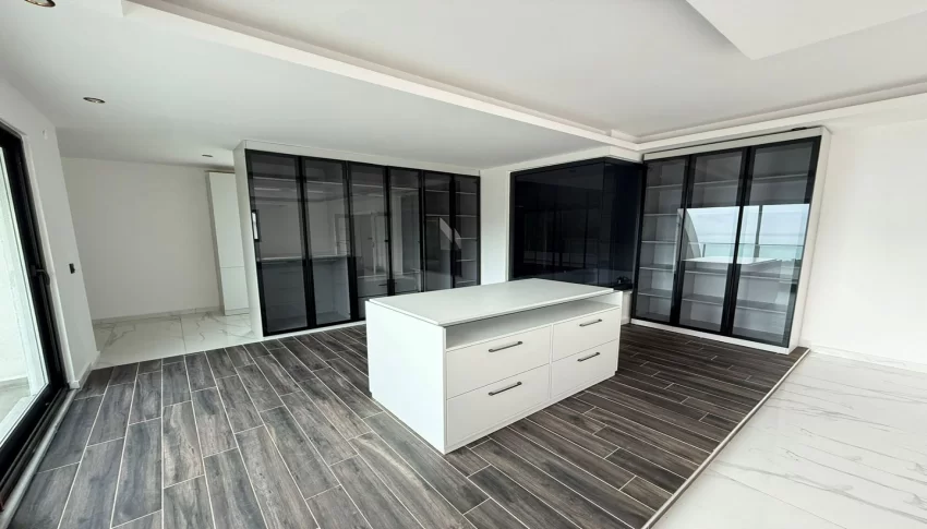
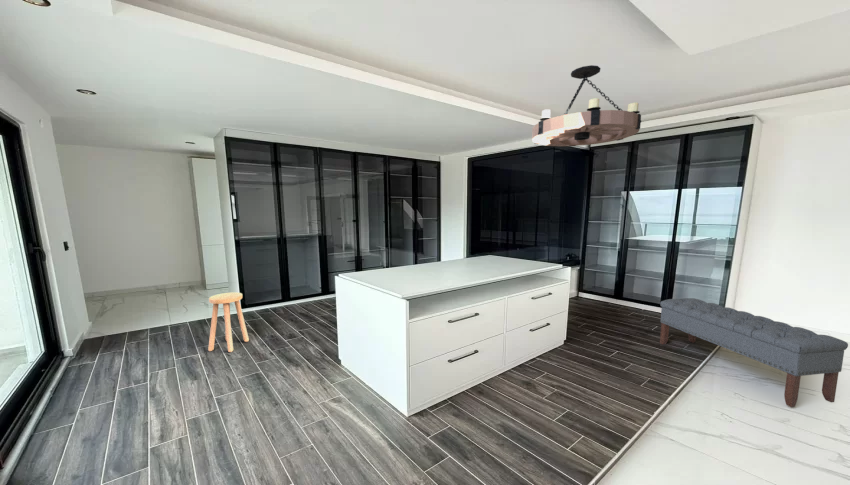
+ bench [659,297,849,408]
+ stool [207,291,250,353]
+ chandelier [531,64,642,148]
